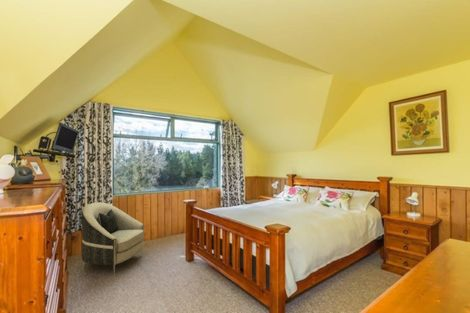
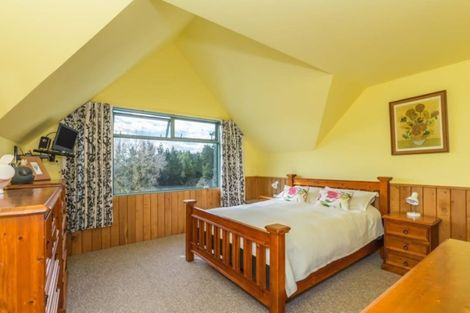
- armchair [81,201,145,276]
